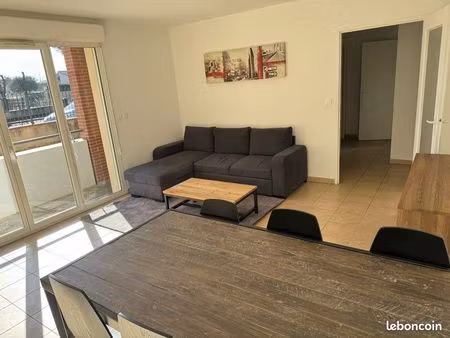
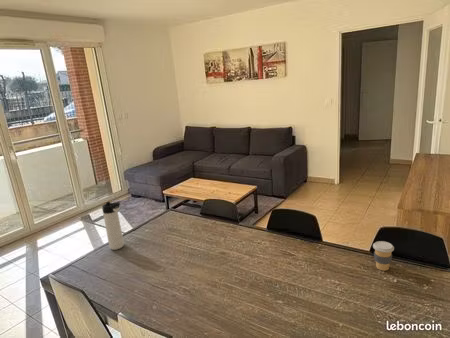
+ thermos bottle [101,201,125,251]
+ coffee cup [372,240,395,272]
